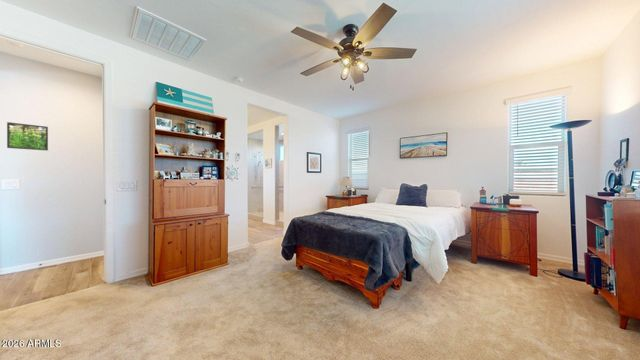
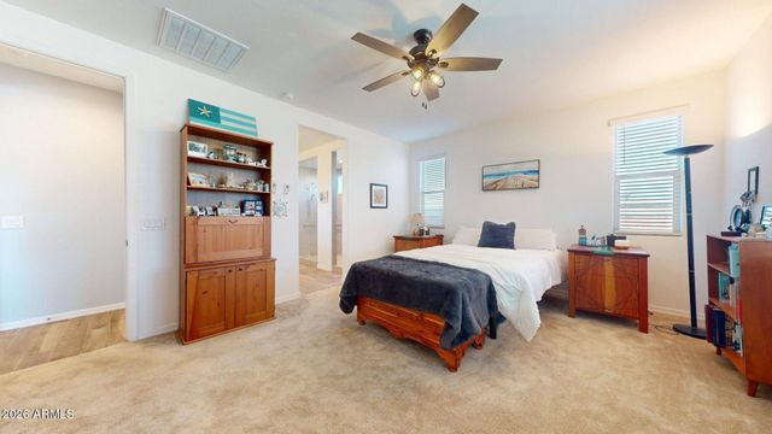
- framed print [6,121,49,152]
